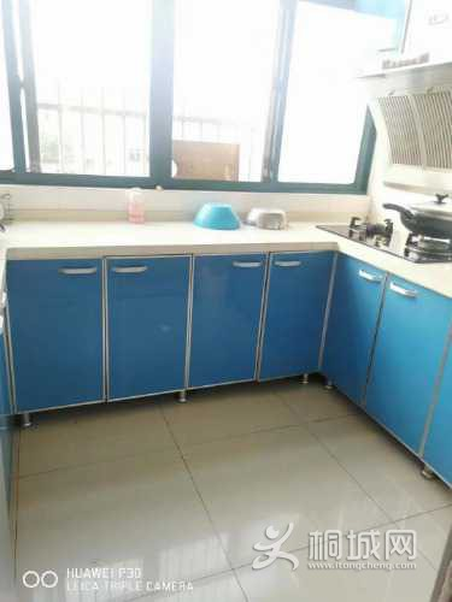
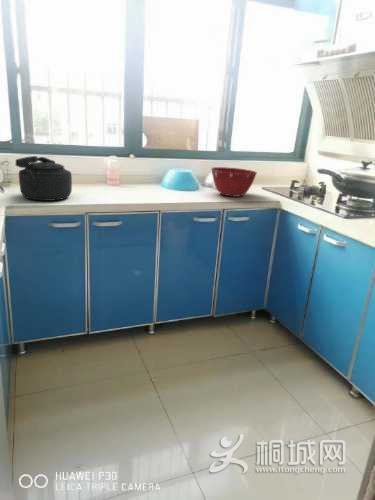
+ kettle [15,155,73,202]
+ mixing bowl [210,166,258,198]
